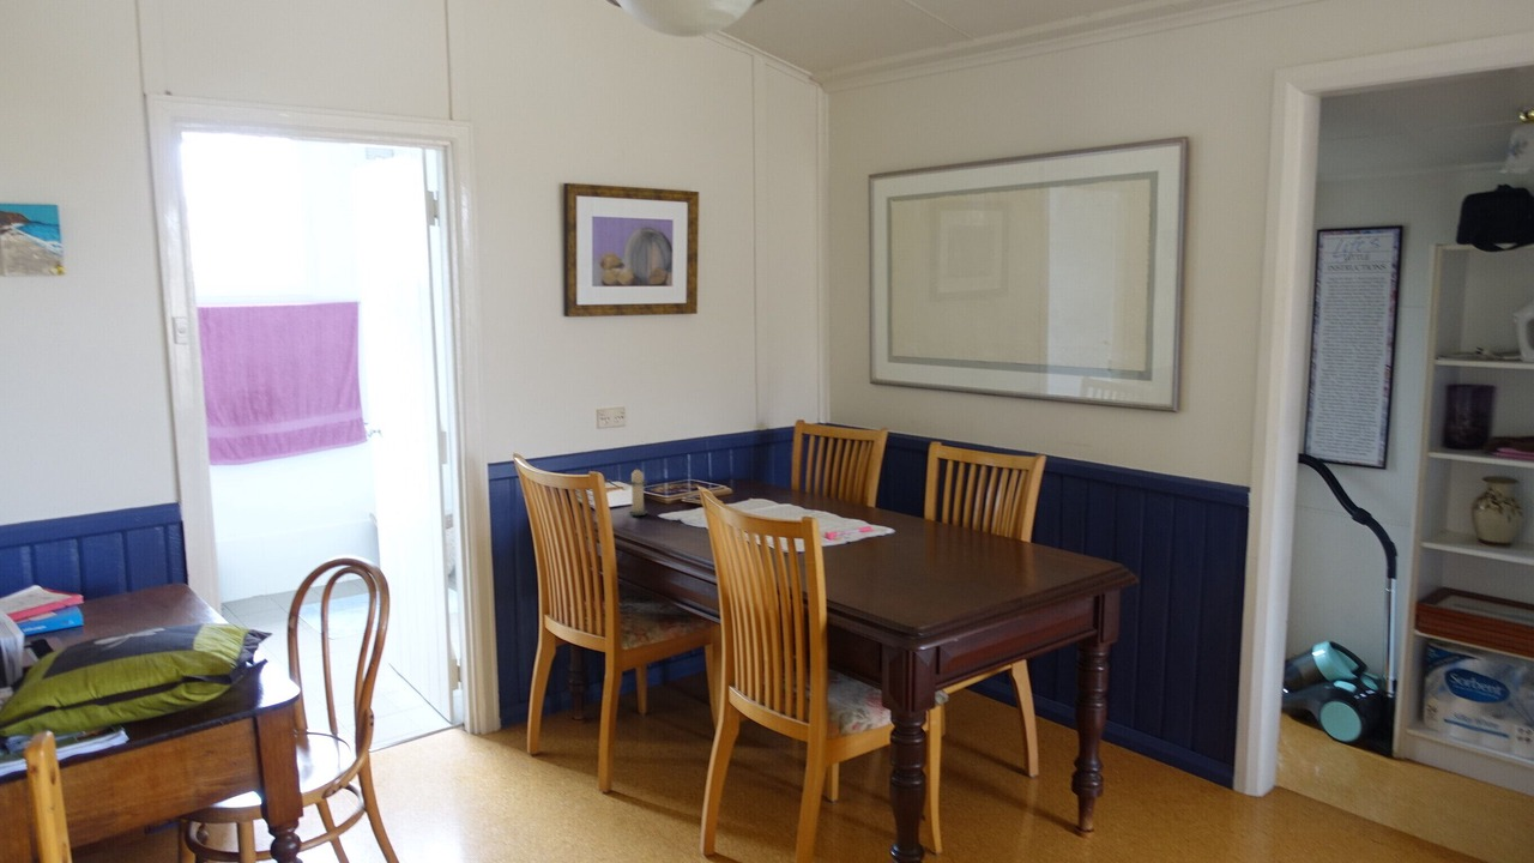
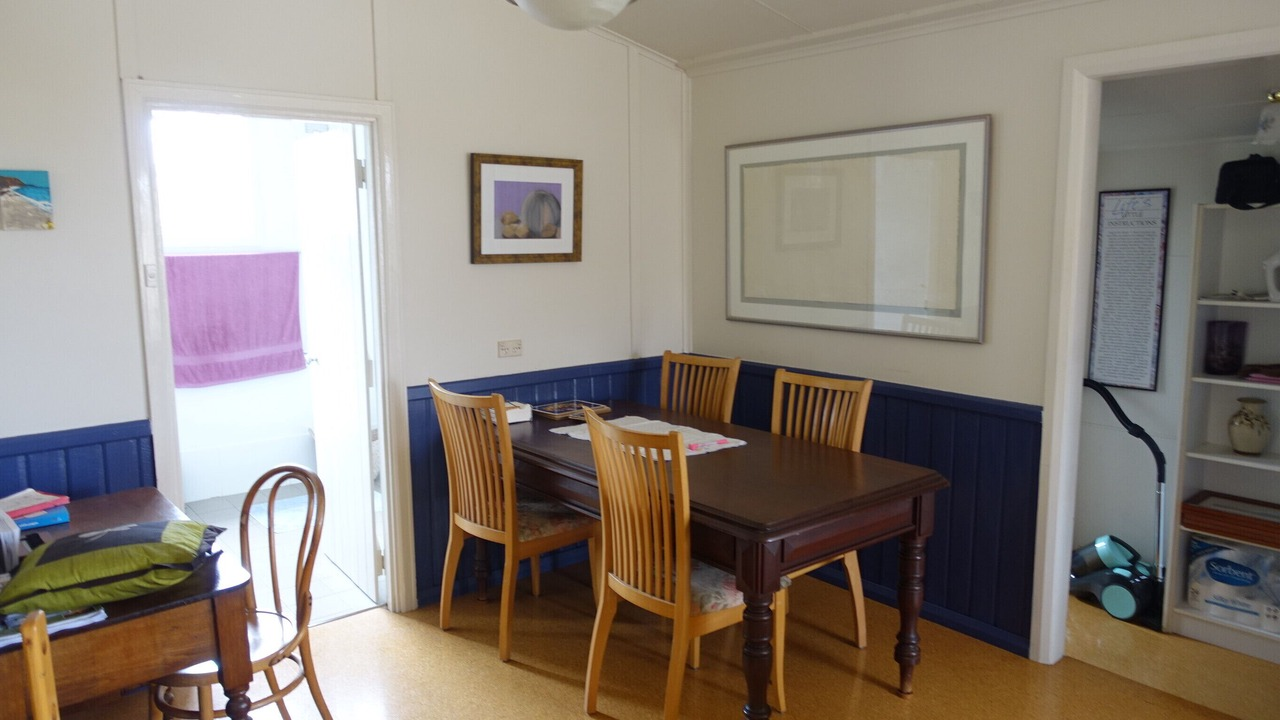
- candle [627,465,648,517]
